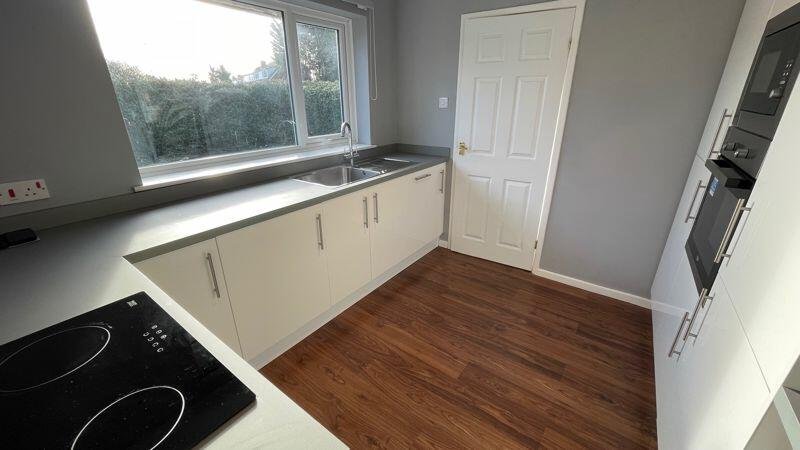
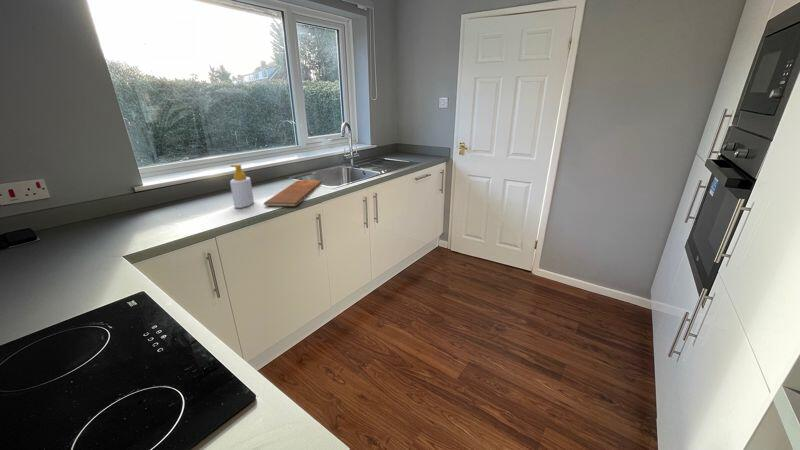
+ chopping board [263,179,323,207]
+ soap bottle [229,164,255,209]
